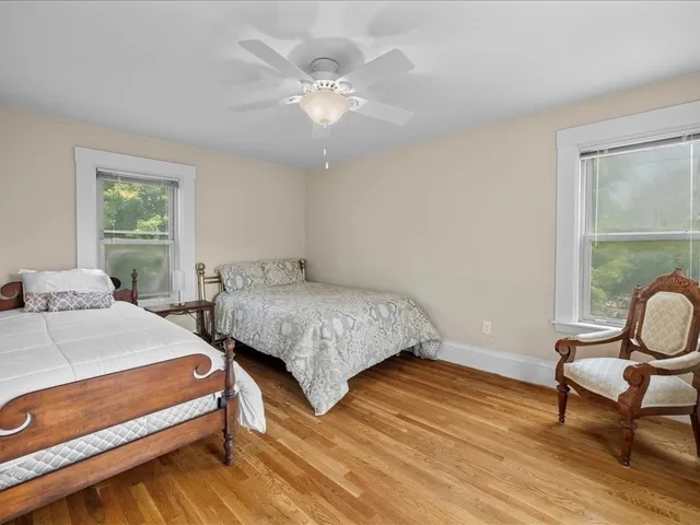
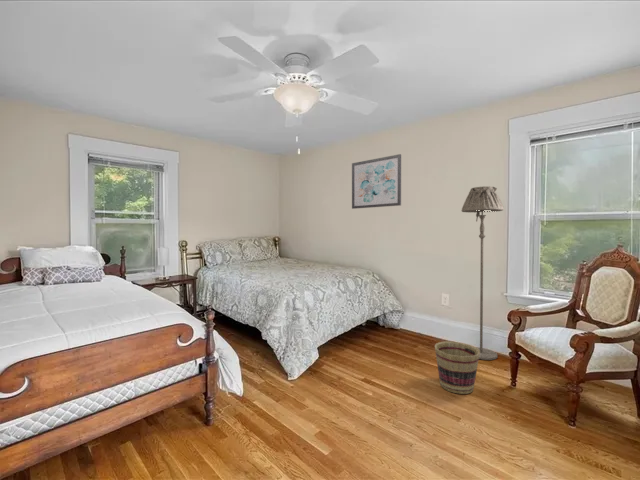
+ wall art [351,153,402,210]
+ basket [434,340,480,395]
+ floor lamp [461,185,505,361]
